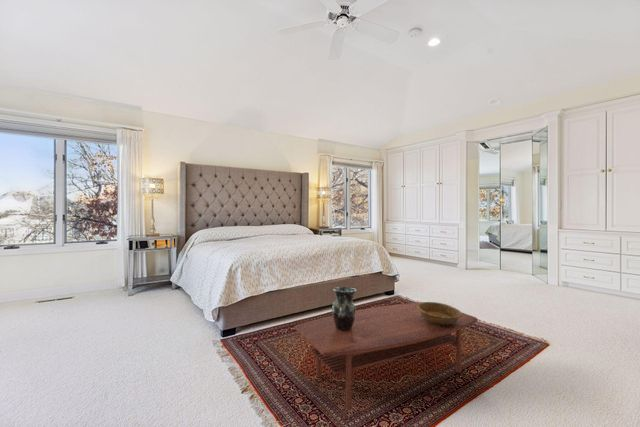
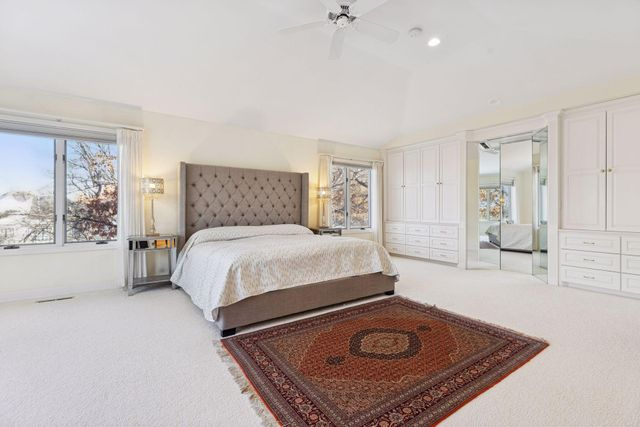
- coffee table [294,301,479,411]
- decorative bowl [417,301,463,325]
- vase [331,286,358,330]
